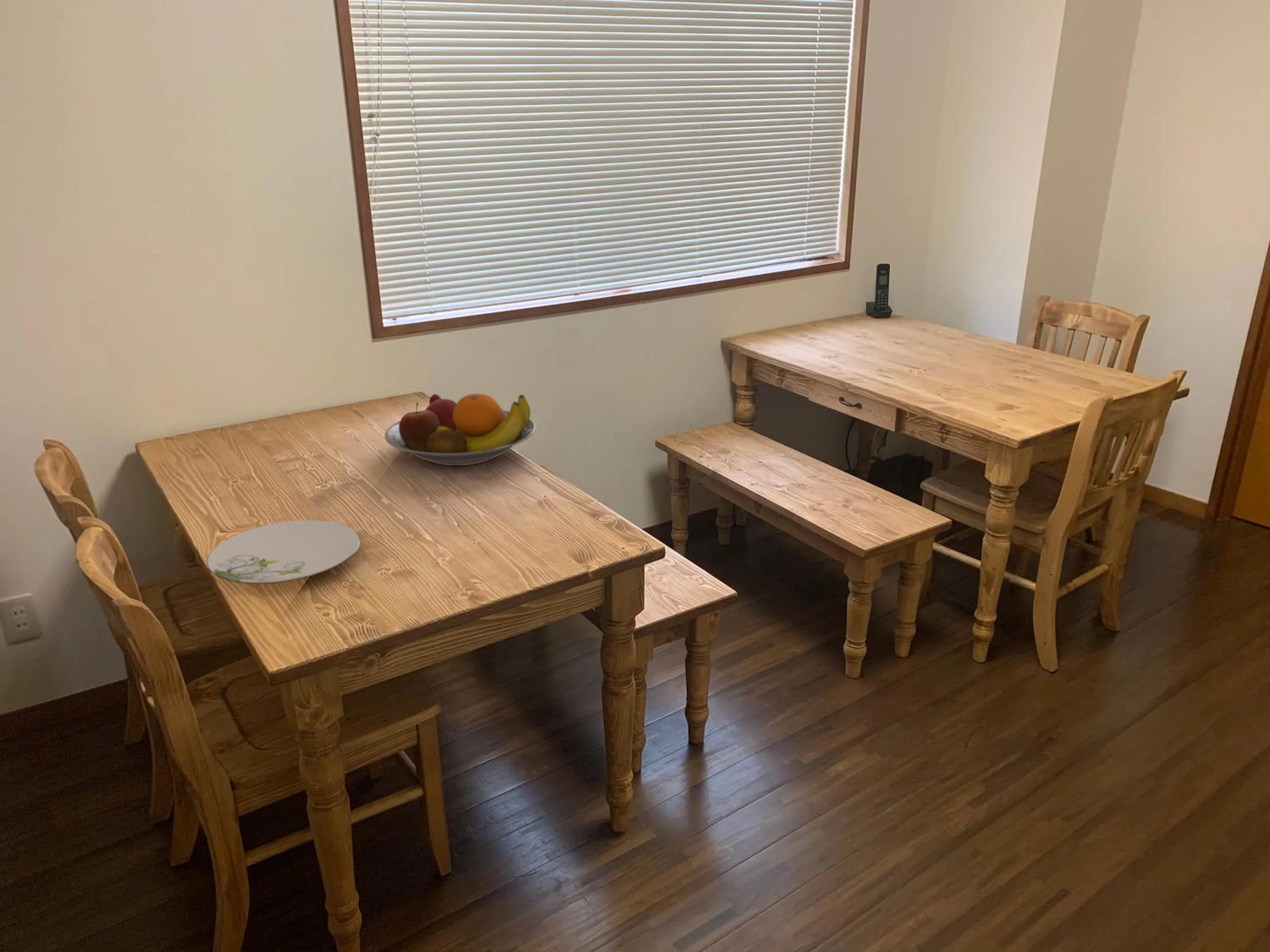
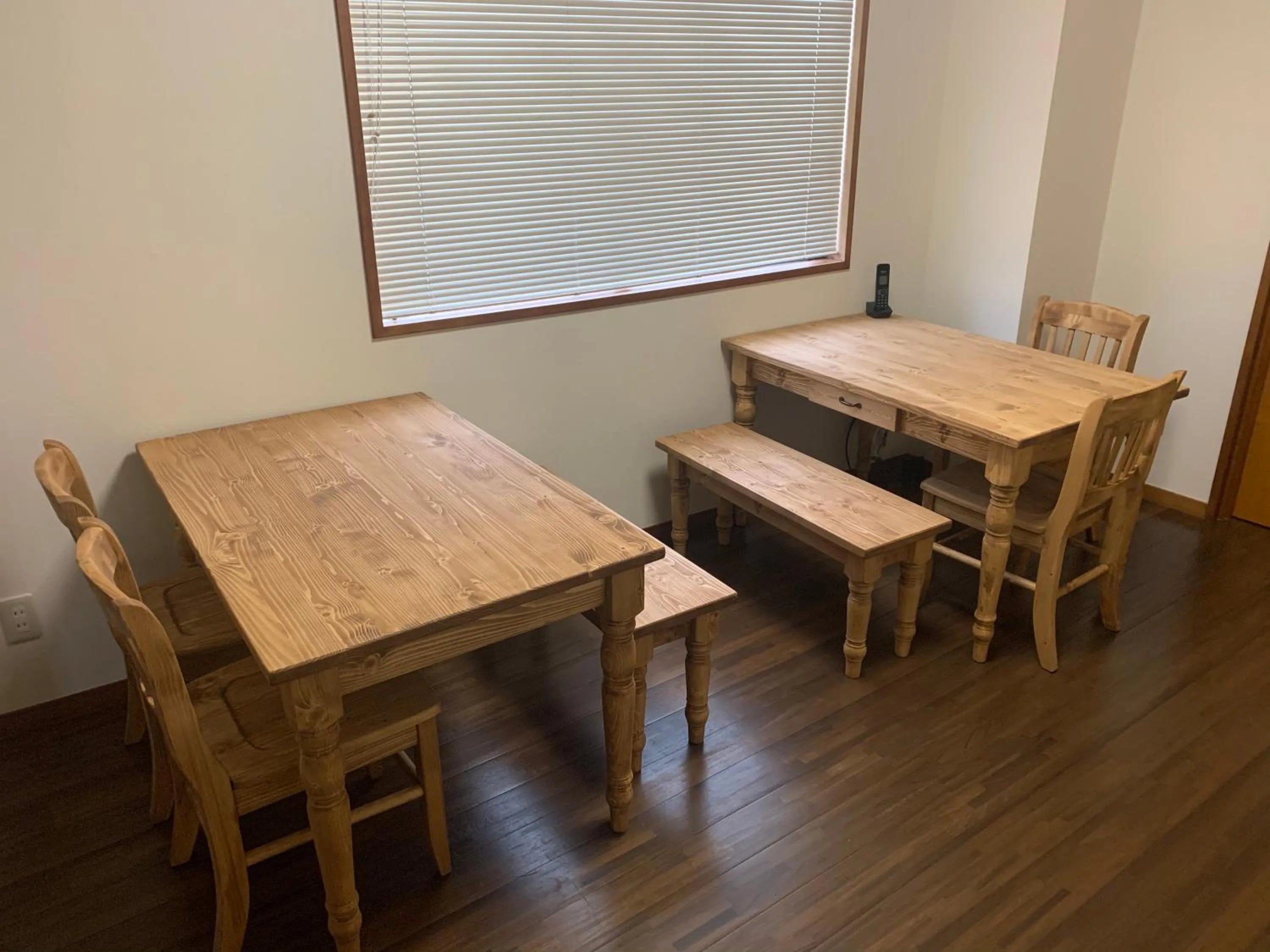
- fruit bowl [384,393,536,466]
- plate [206,520,361,584]
